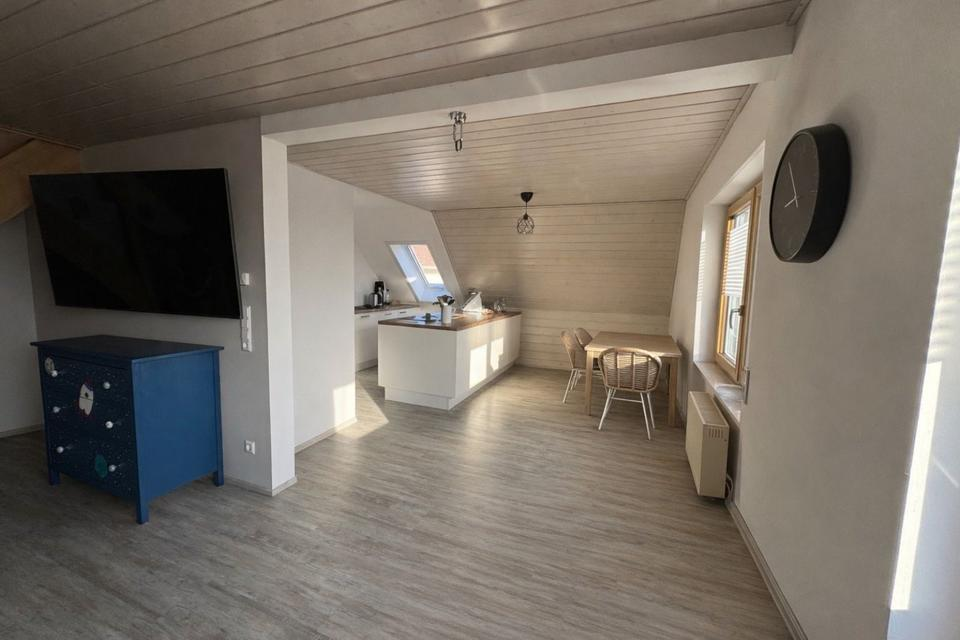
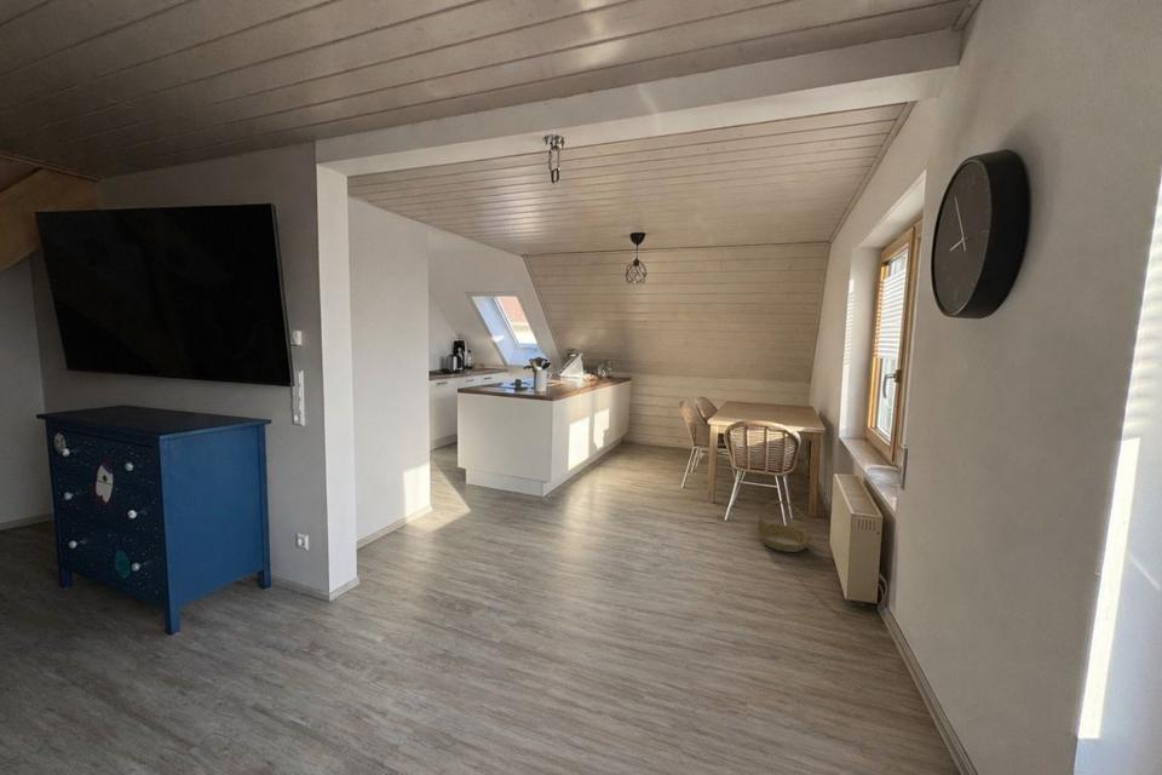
+ basket [755,500,812,553]
